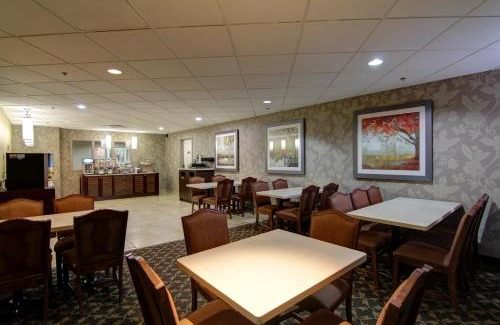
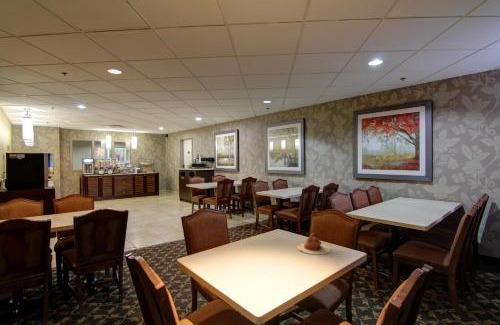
+ teapot [296,232,332,255]
